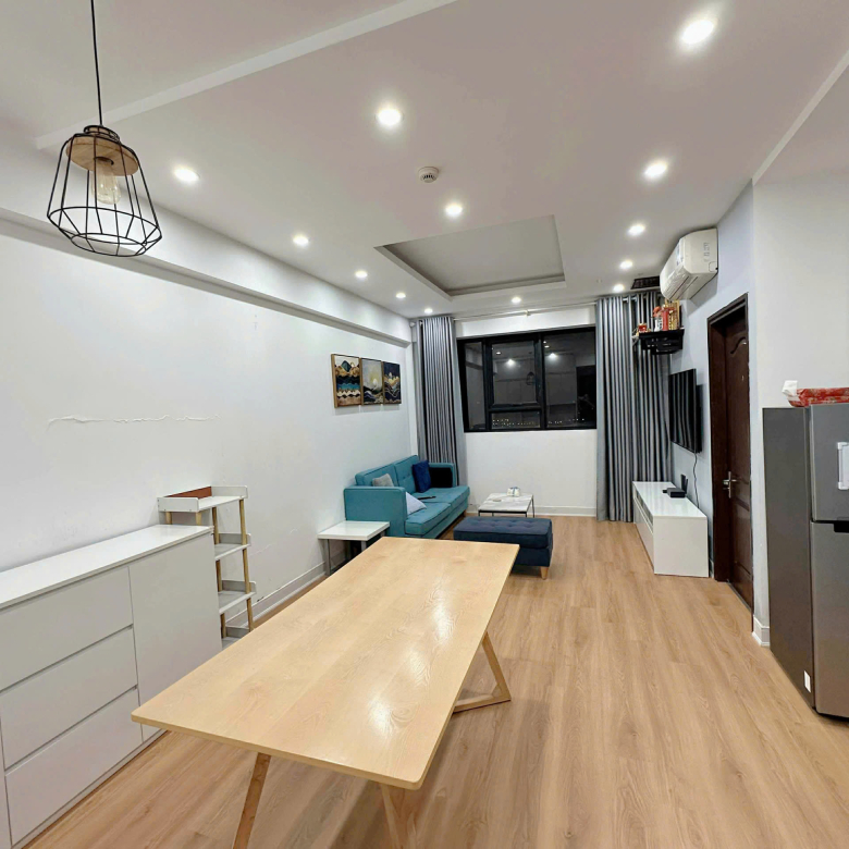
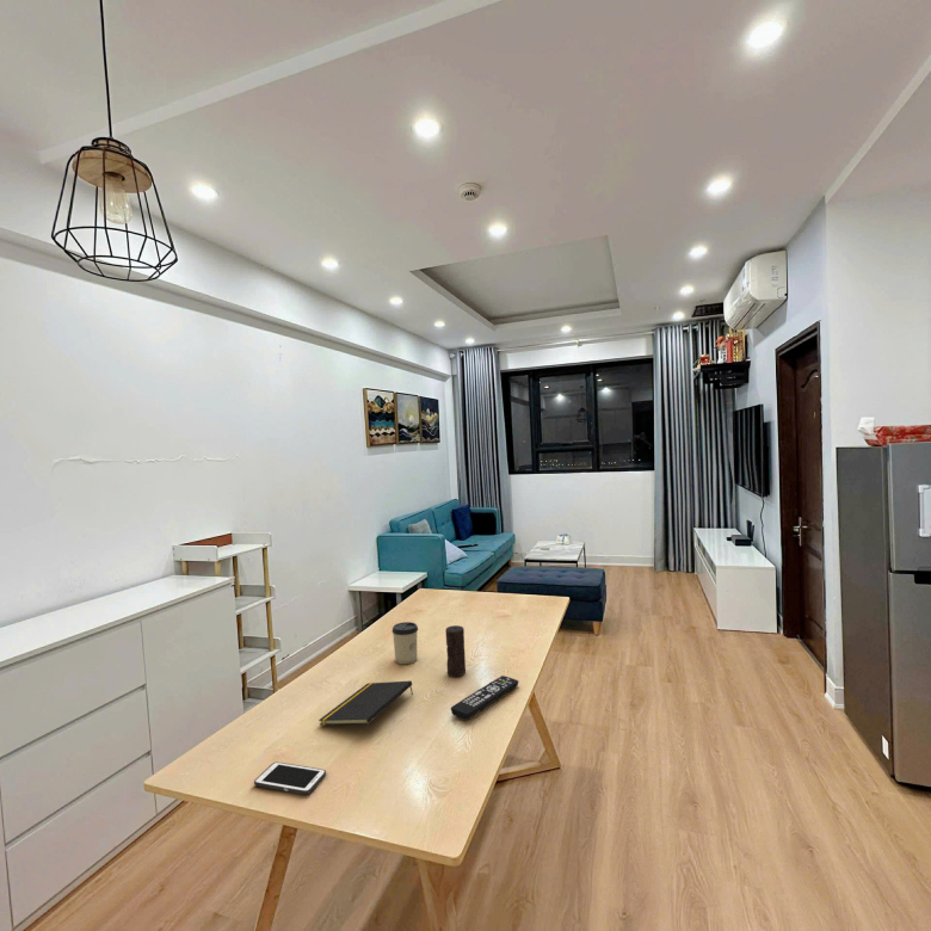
+ candle [445,624,467,678]
+ cell phone [253,762,327,795]
+ remote control [450,674,519,721]
+ notepad [317,679,414,727]
+ cup [391,621,419,665]
